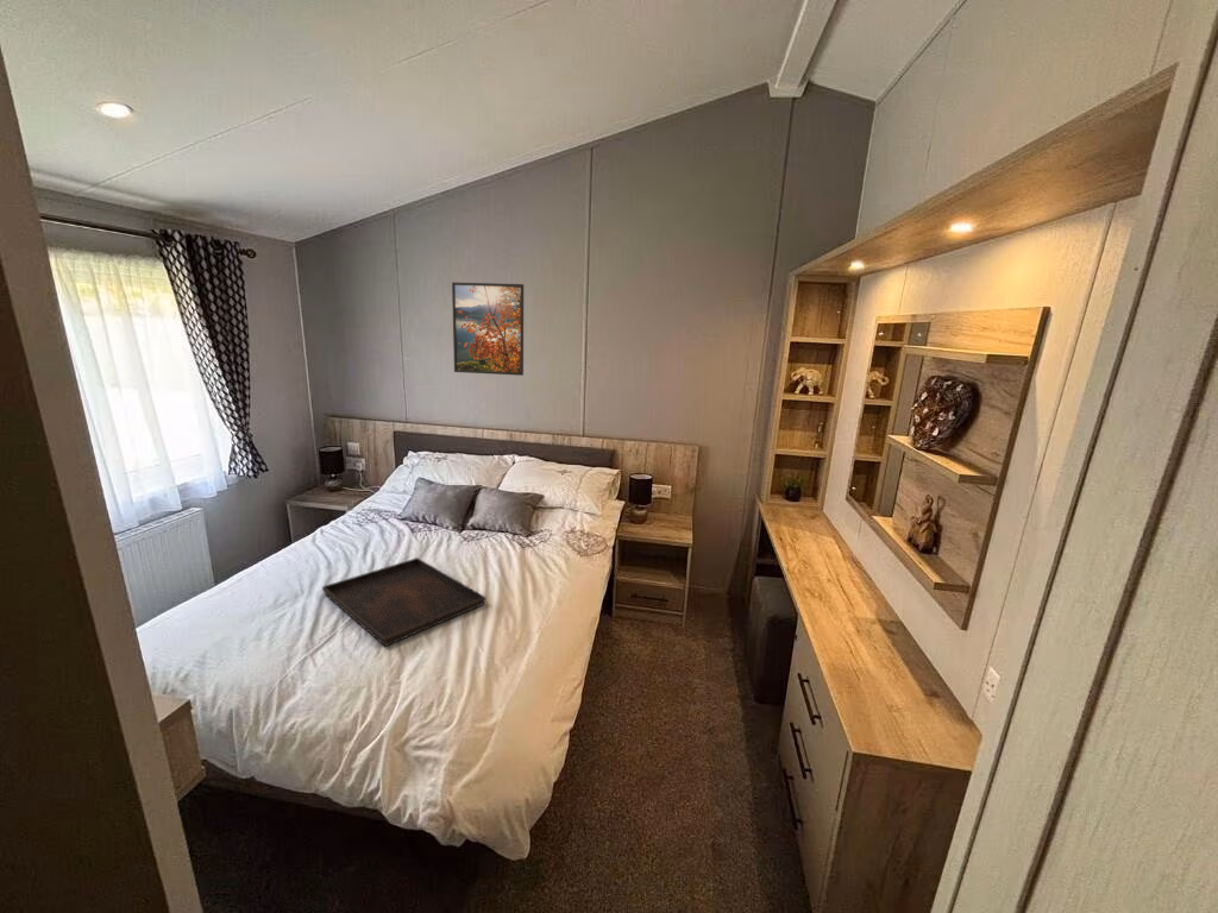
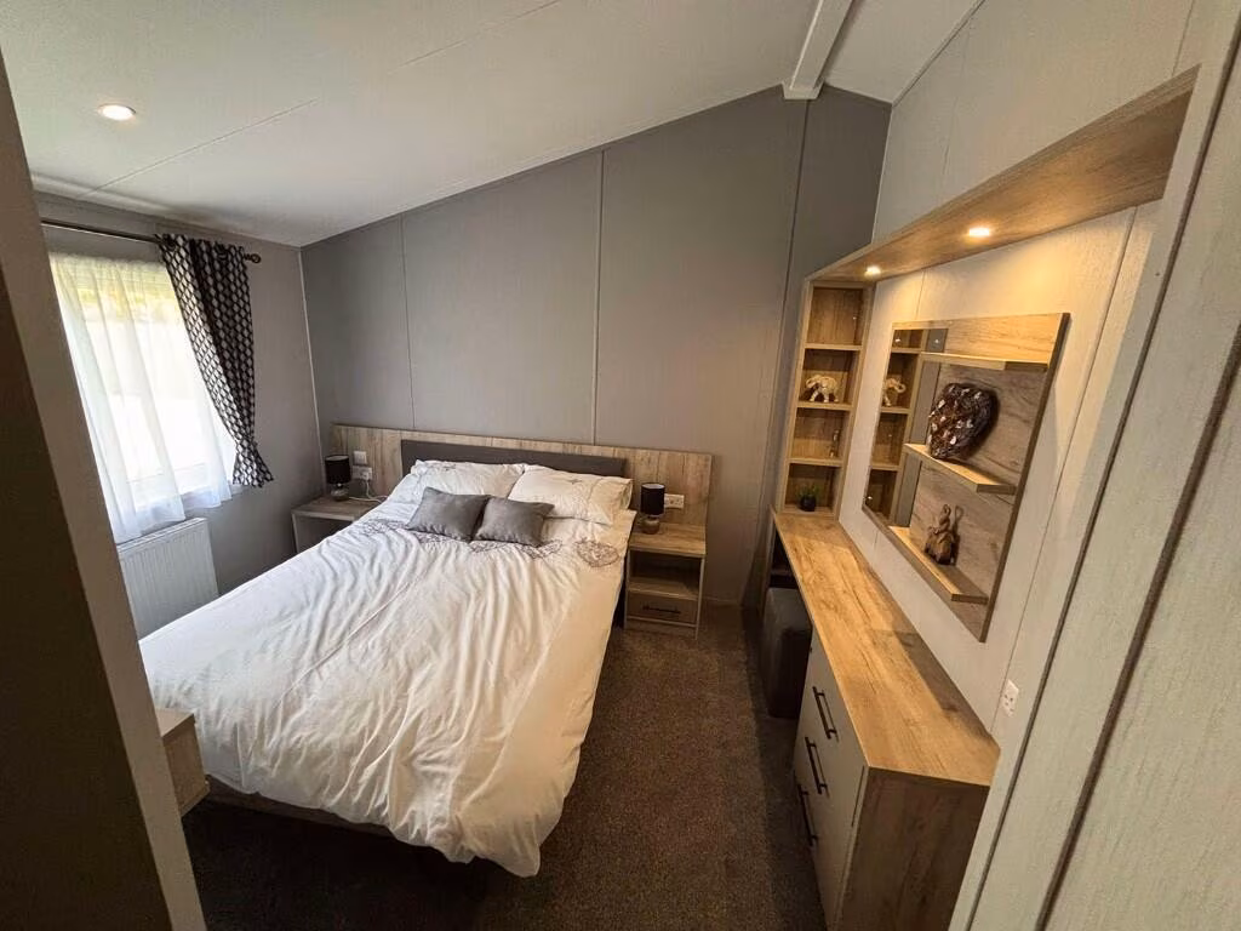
- serving tray [321,556,488,648]
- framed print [451,281,525,377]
